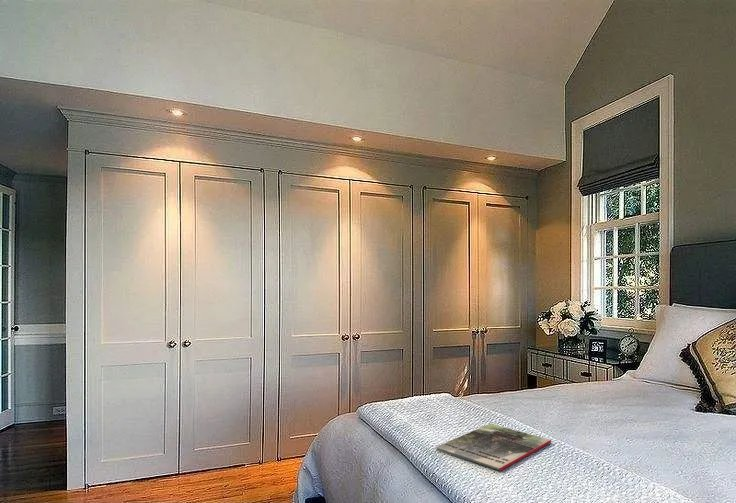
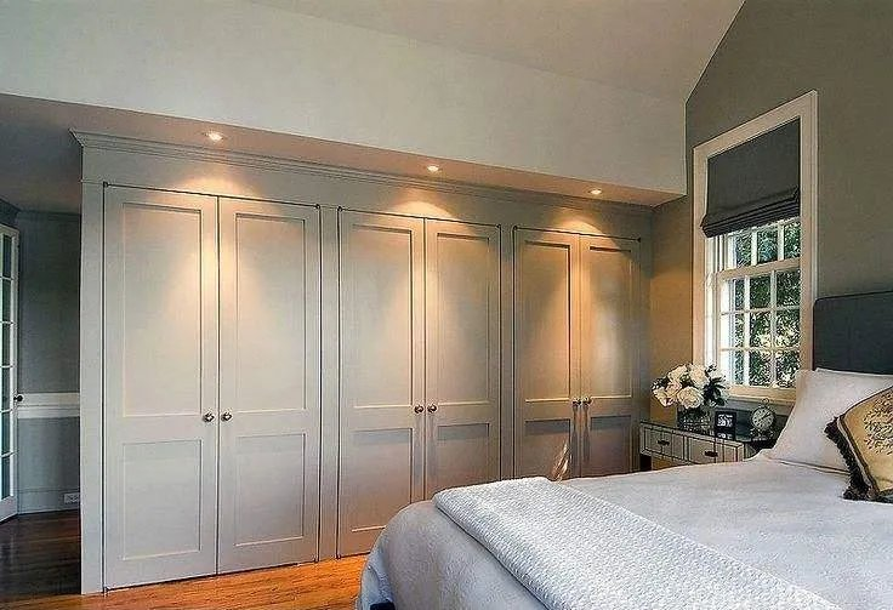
- magazine [435,423,552,472]
